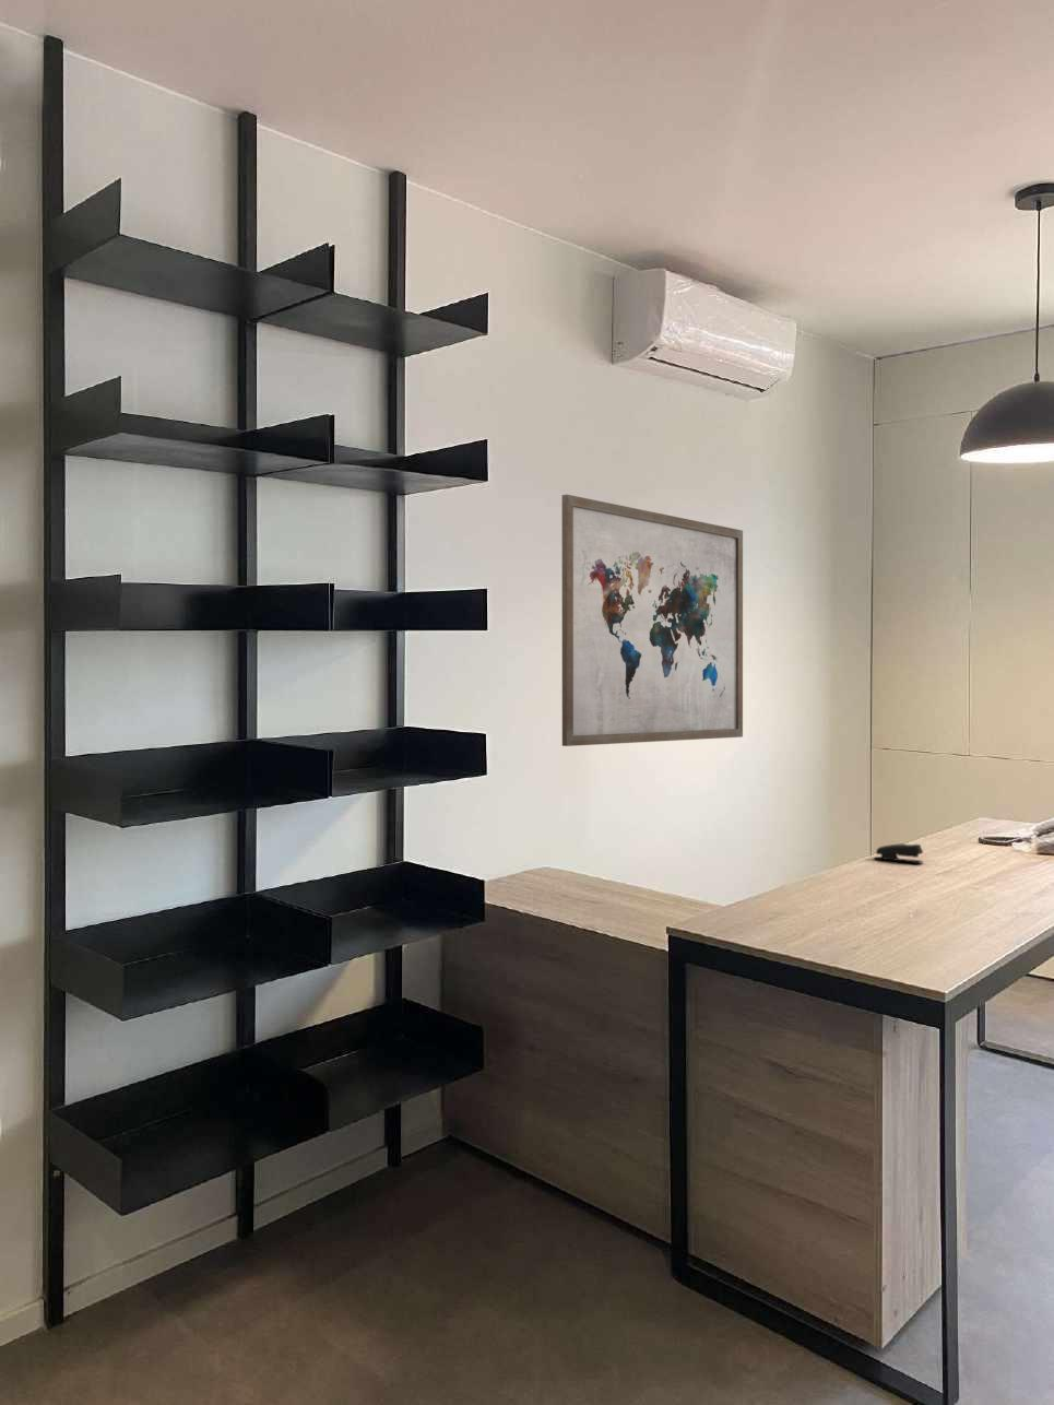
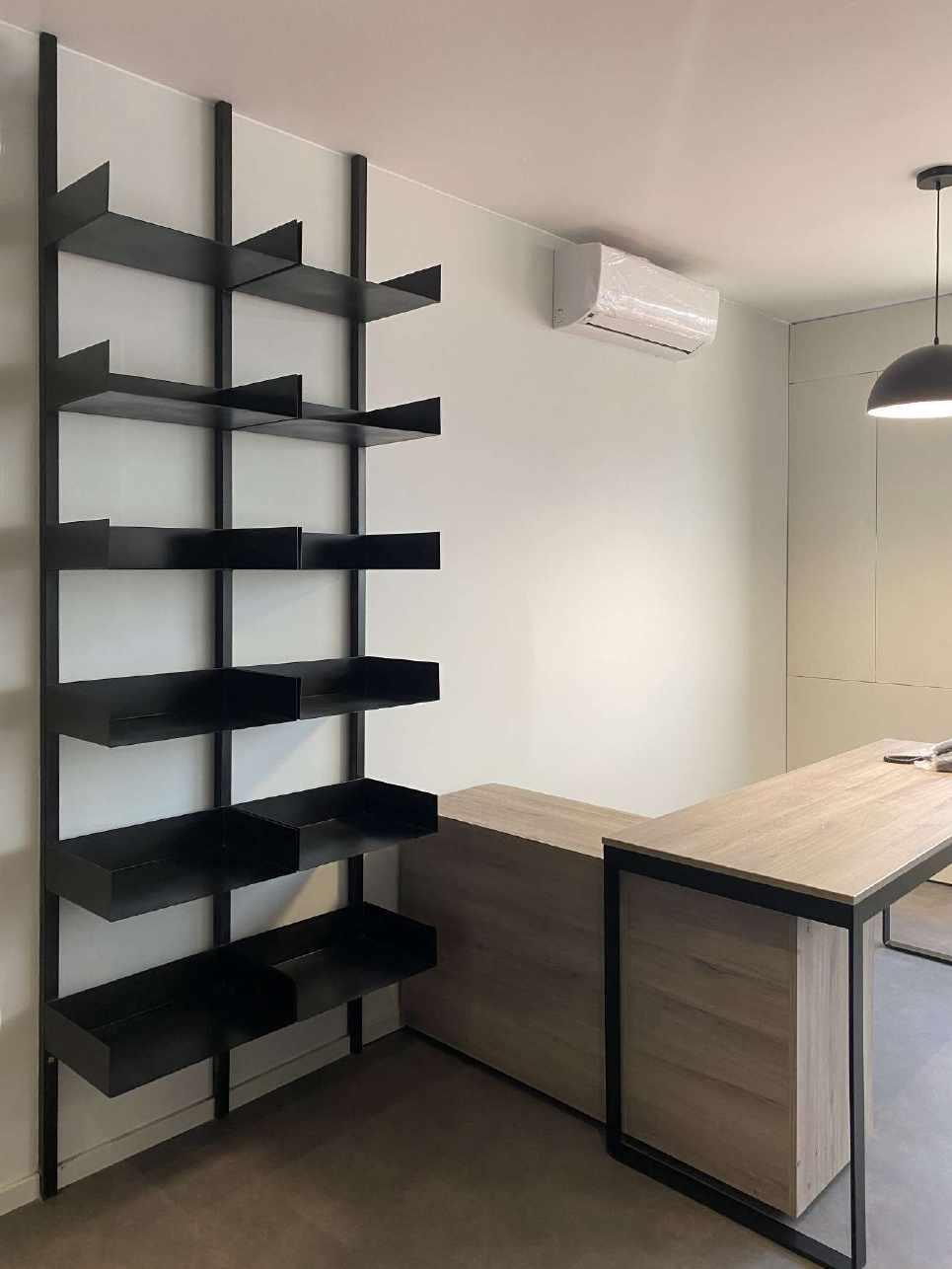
- wall art [561,494,744,747]
- stapler [872,843,924,865]
